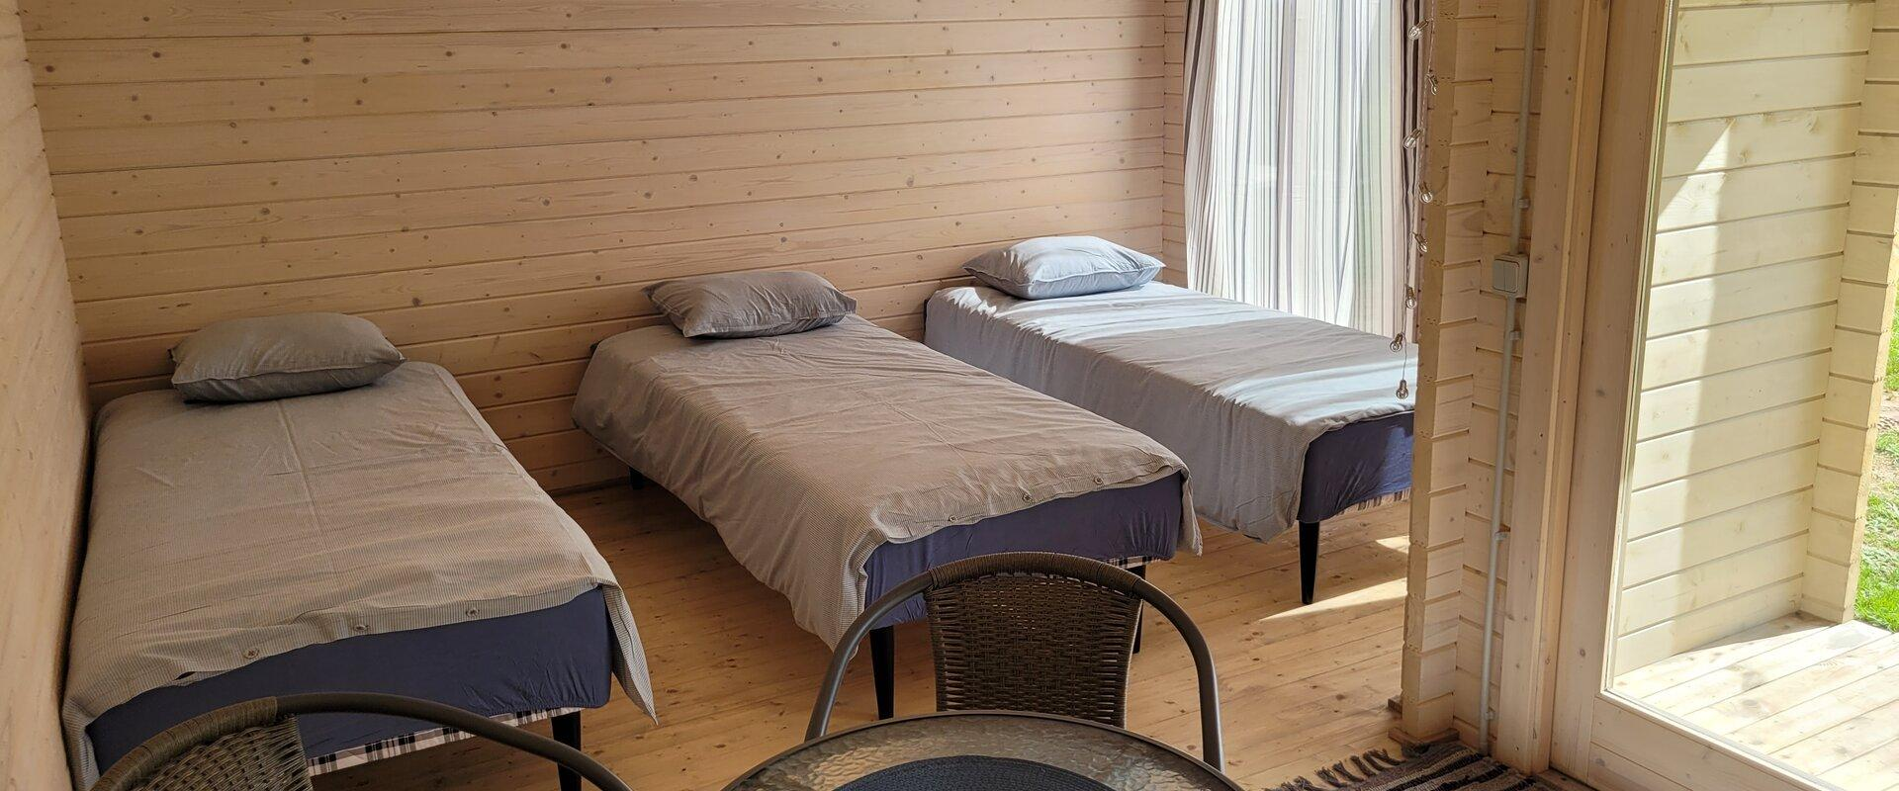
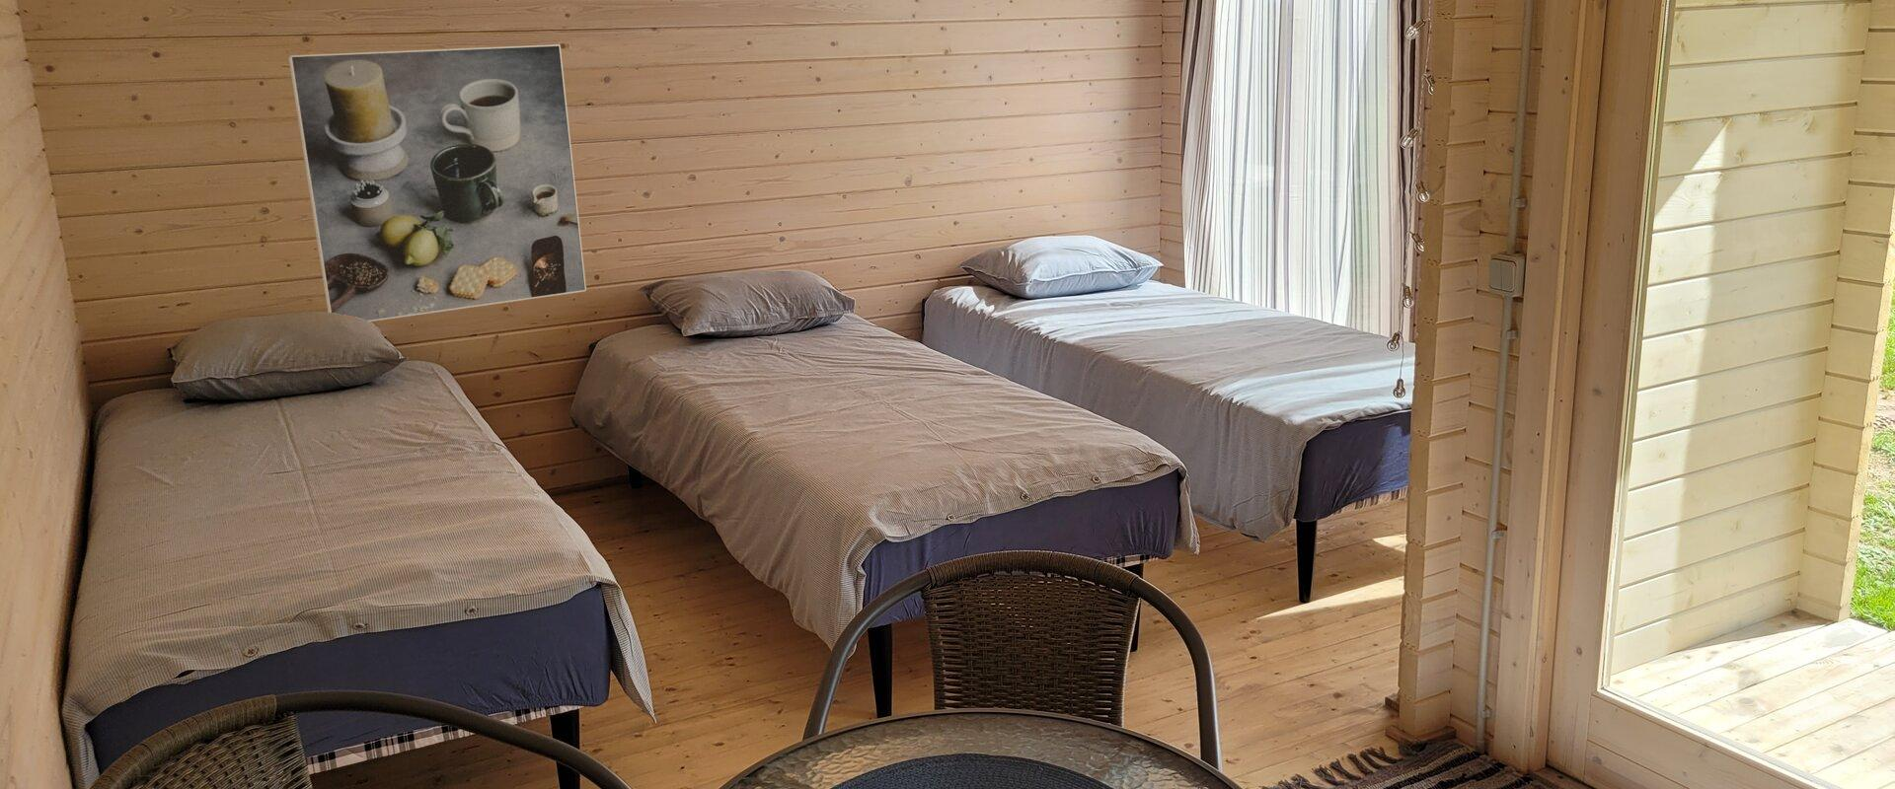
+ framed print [288,43,587,323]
